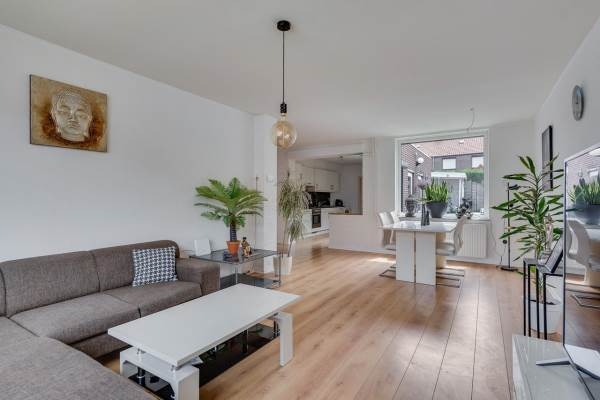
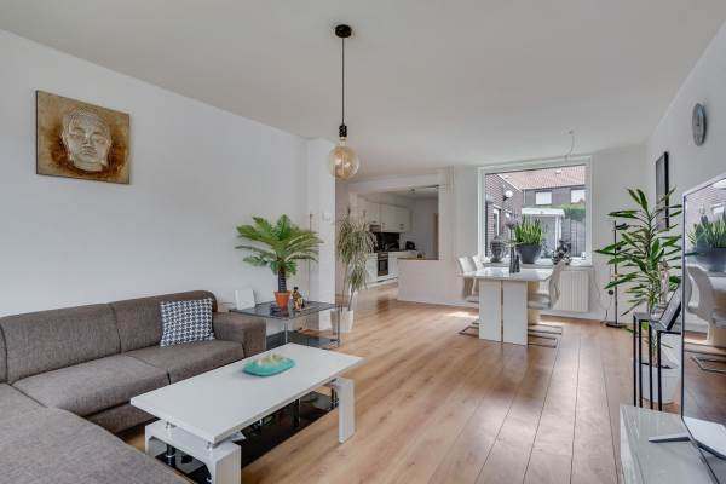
+ decorative tray [242,351,296,376]
